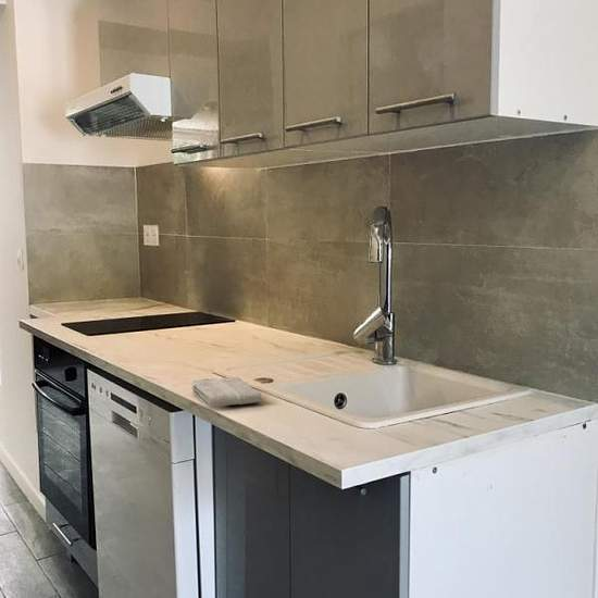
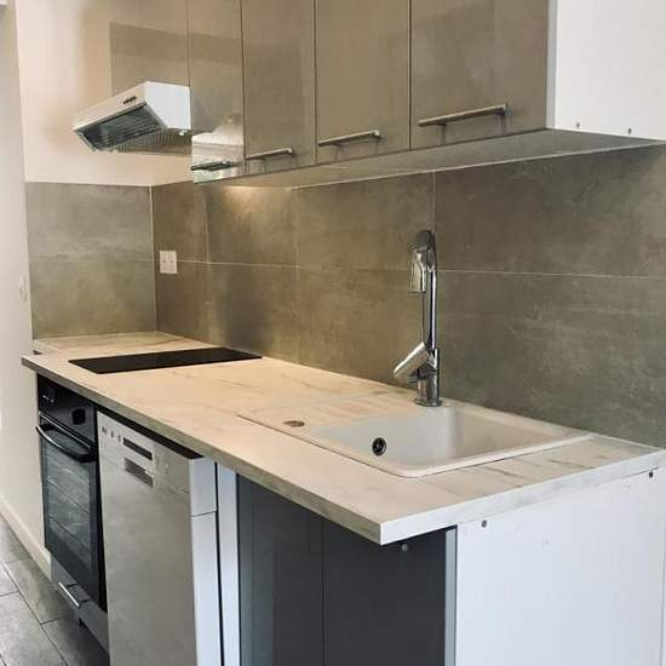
- washcloth [190,376,263,409]
